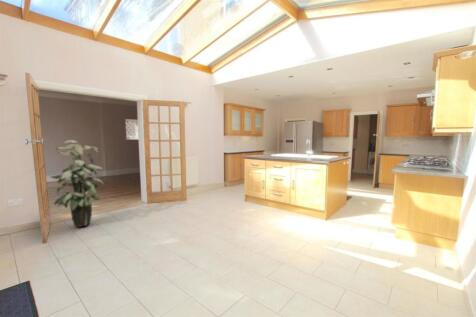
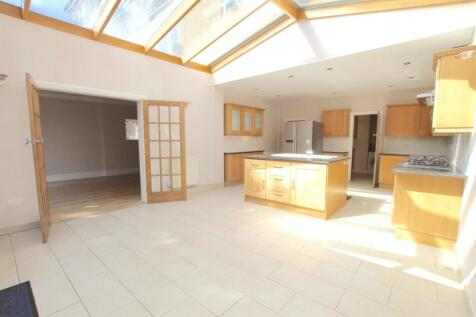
- indoor plant [49,139,104,228]
